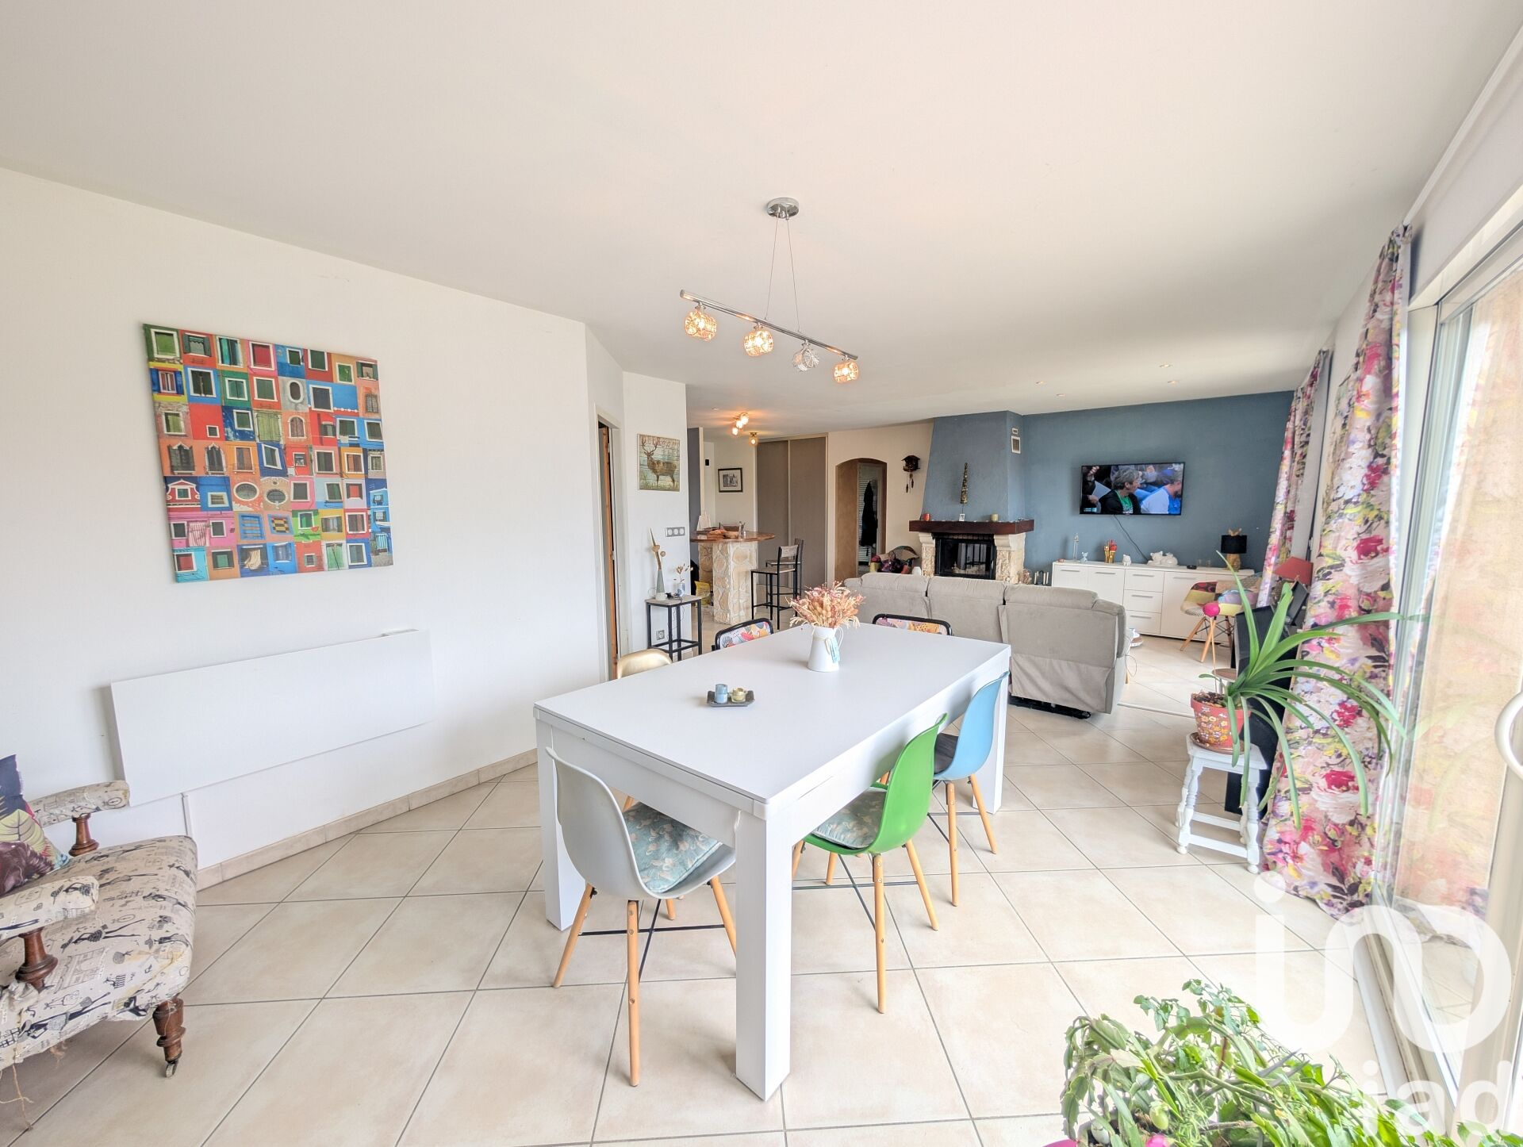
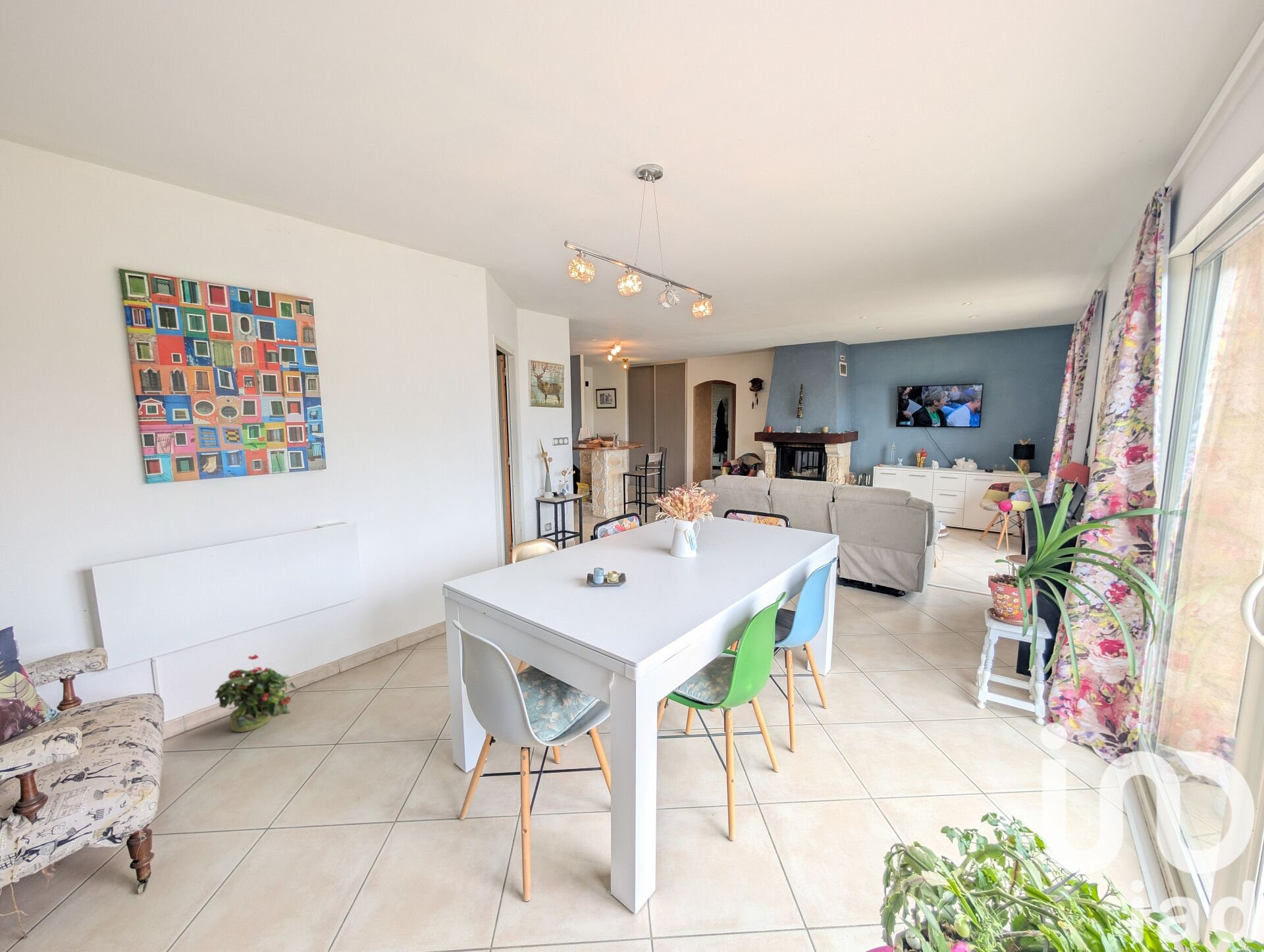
+ potted plant [214,653,297,733]
